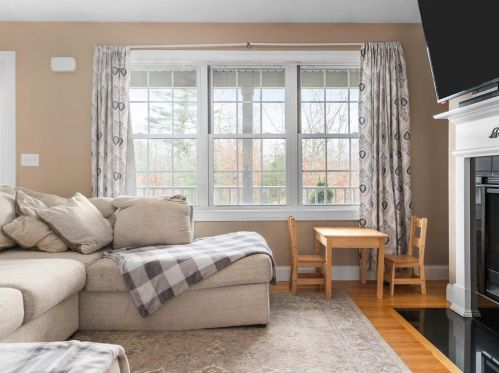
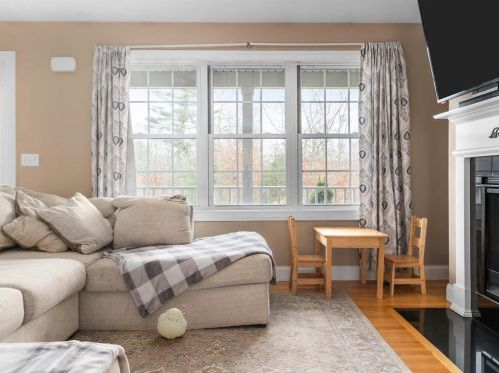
+ plush toy [156,304,190,340]
